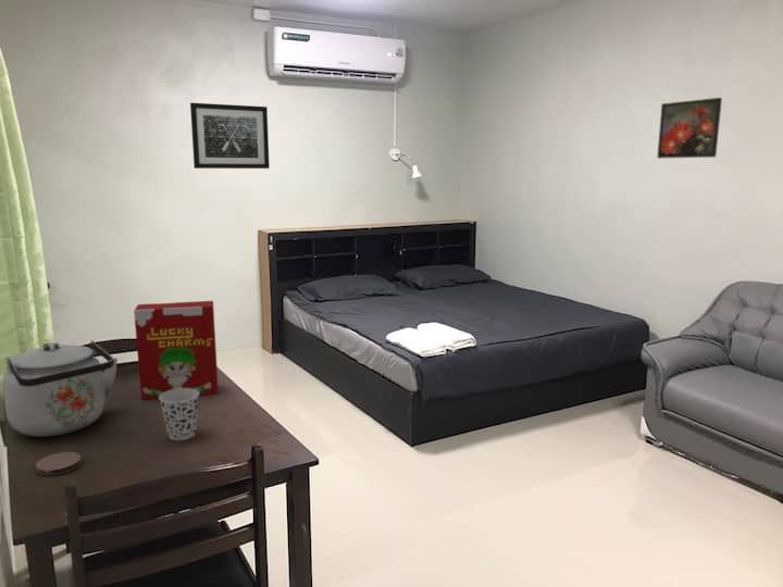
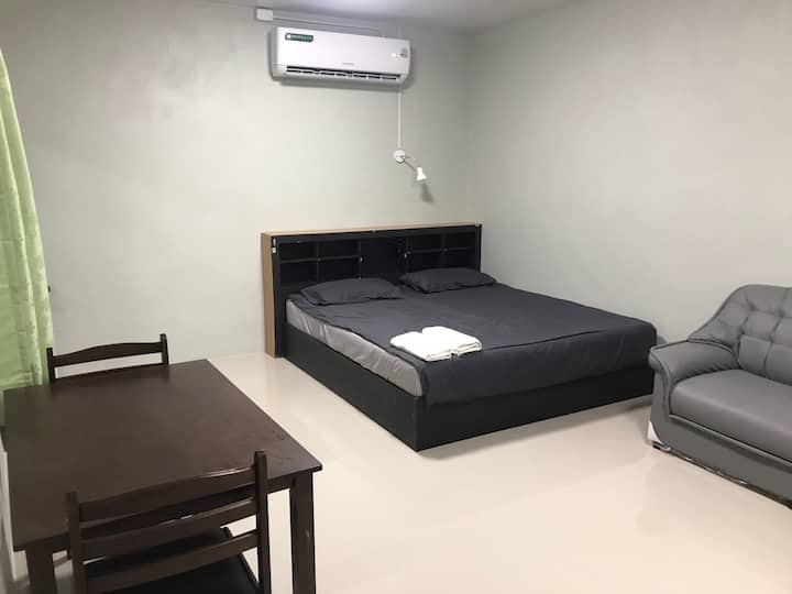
- wall art [189,102,271,170]
- coaster [35,451,83,477]
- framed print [656,97,723,160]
- cereal box [133,300,219,401]
- cup [158,388,200,441]
- kettle [1,339,119,438]
